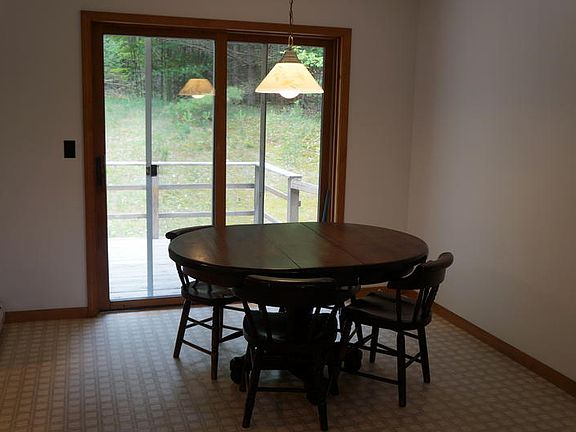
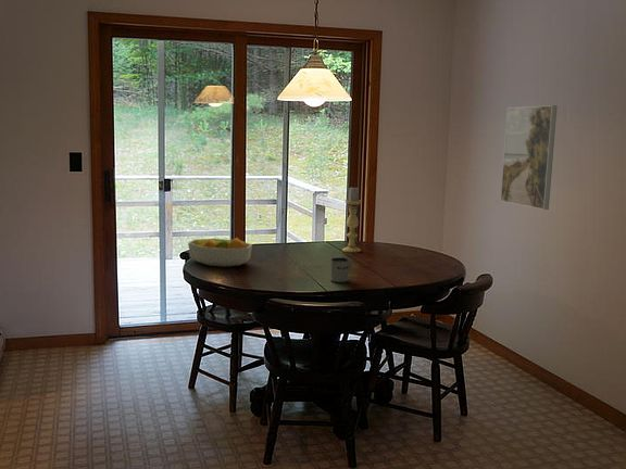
+ mug [329,256,352,284]
+ fruit bowl [187,237,253,268]
+ candle holder [341,187,363,254]
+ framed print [500,104,559,211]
